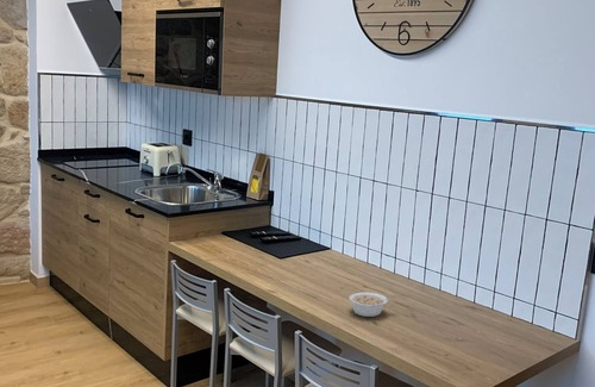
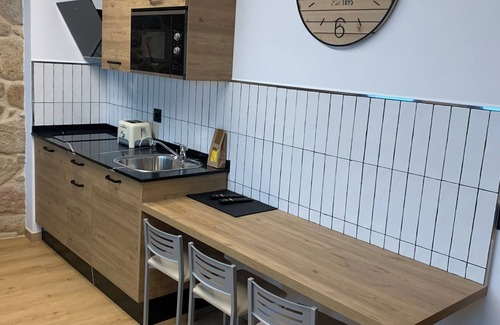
- legume [349,292,396,318]
